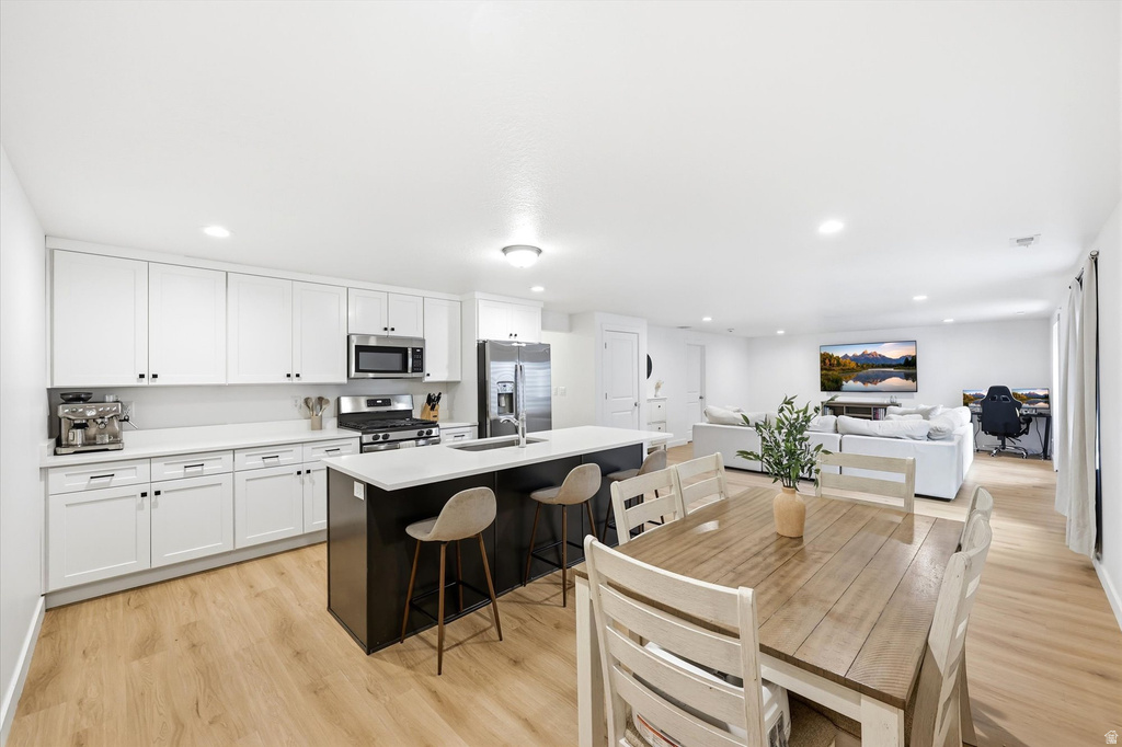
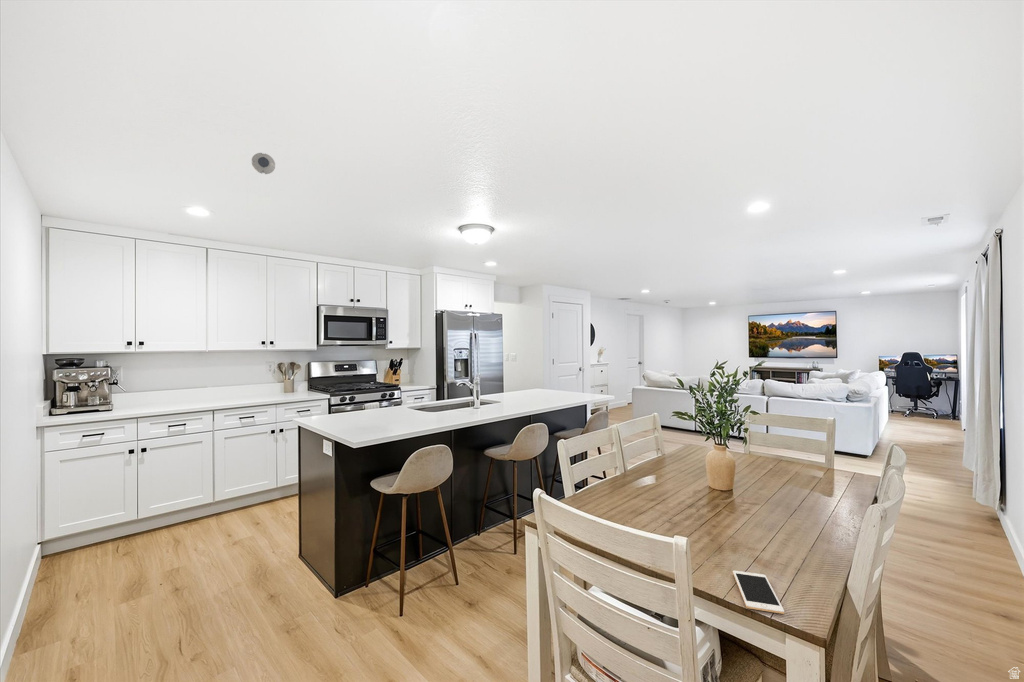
+ smoke detector [251,152,276,175]
+ cell phone [732,570,785,615]
